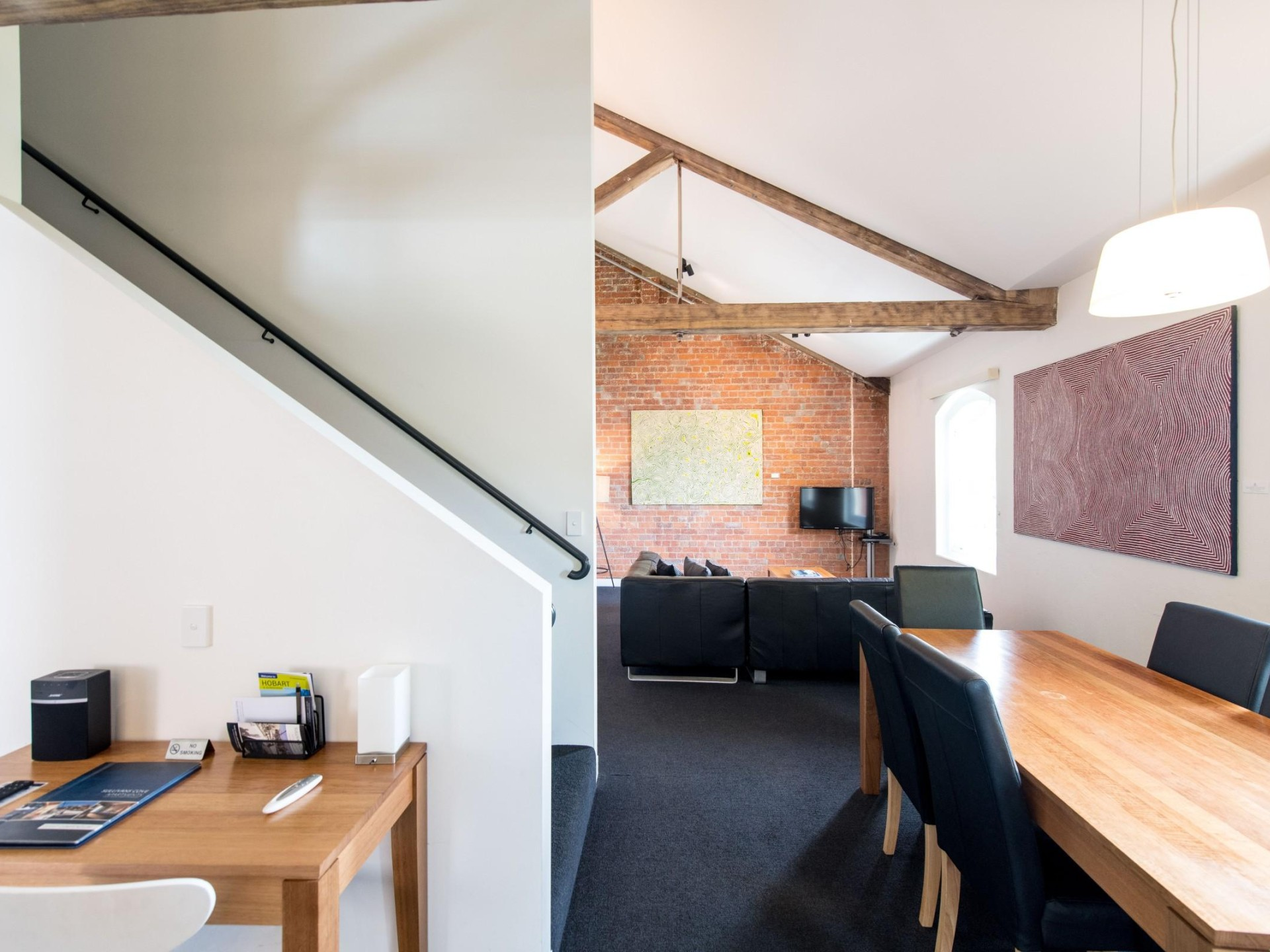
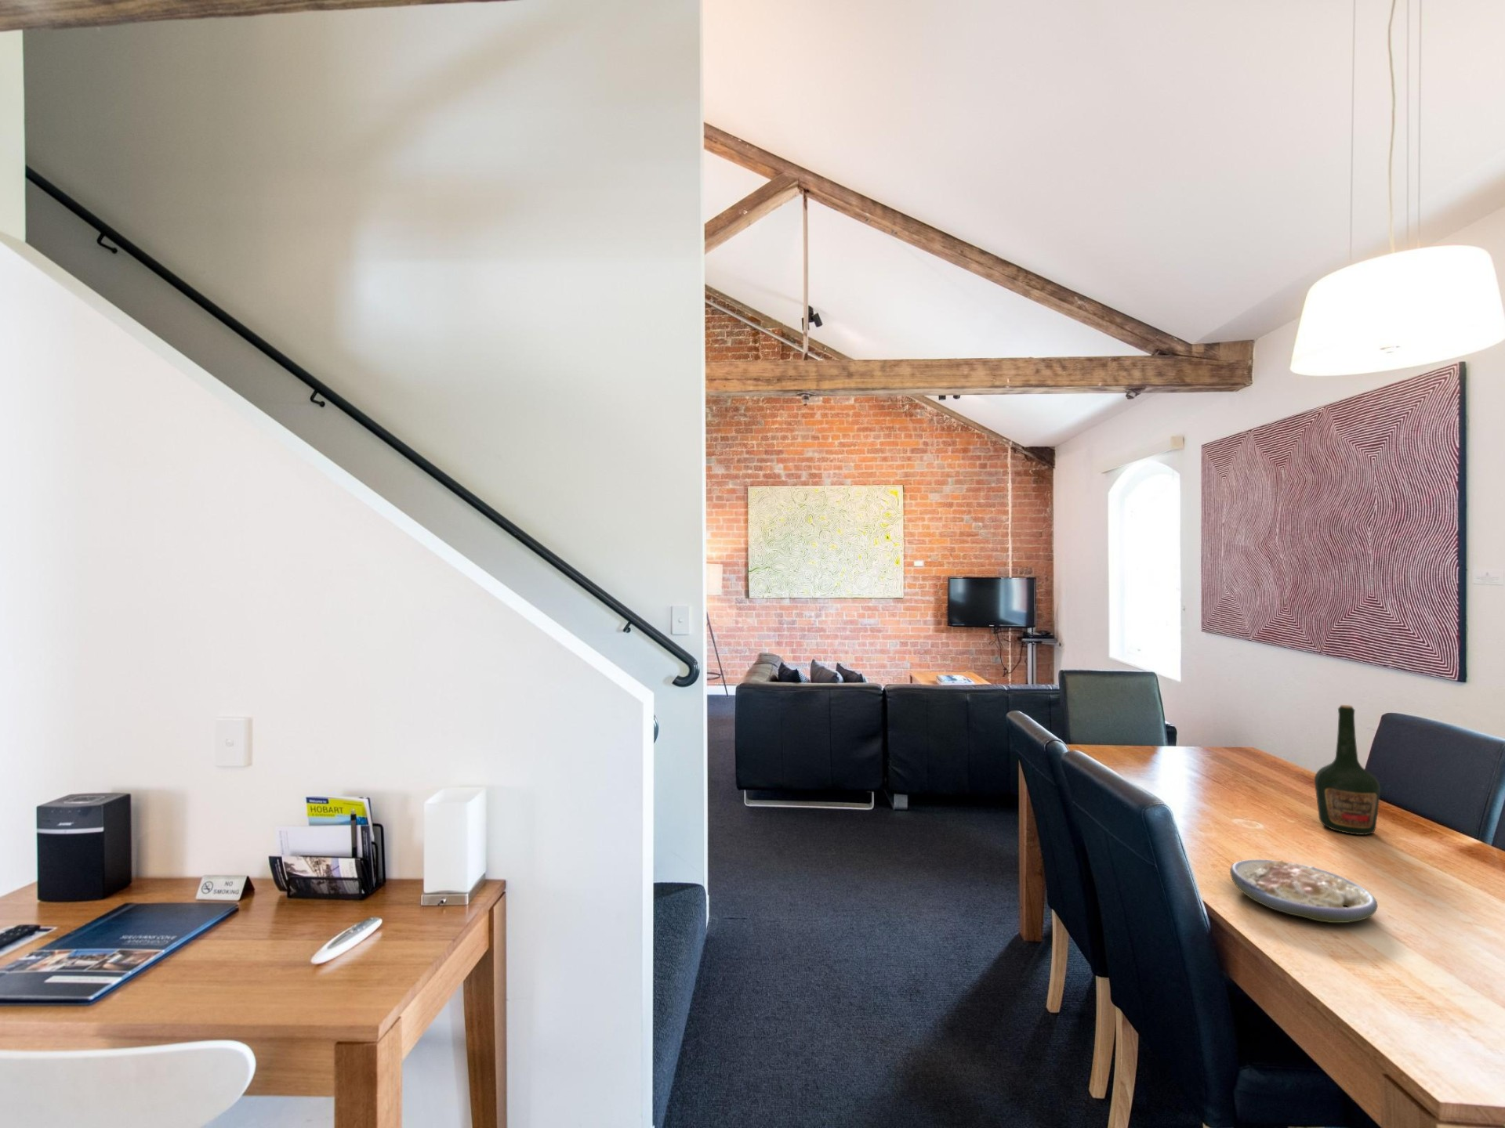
+ soup [1229,859,1378,923]
+ bottle [1314,704,1381,835]
